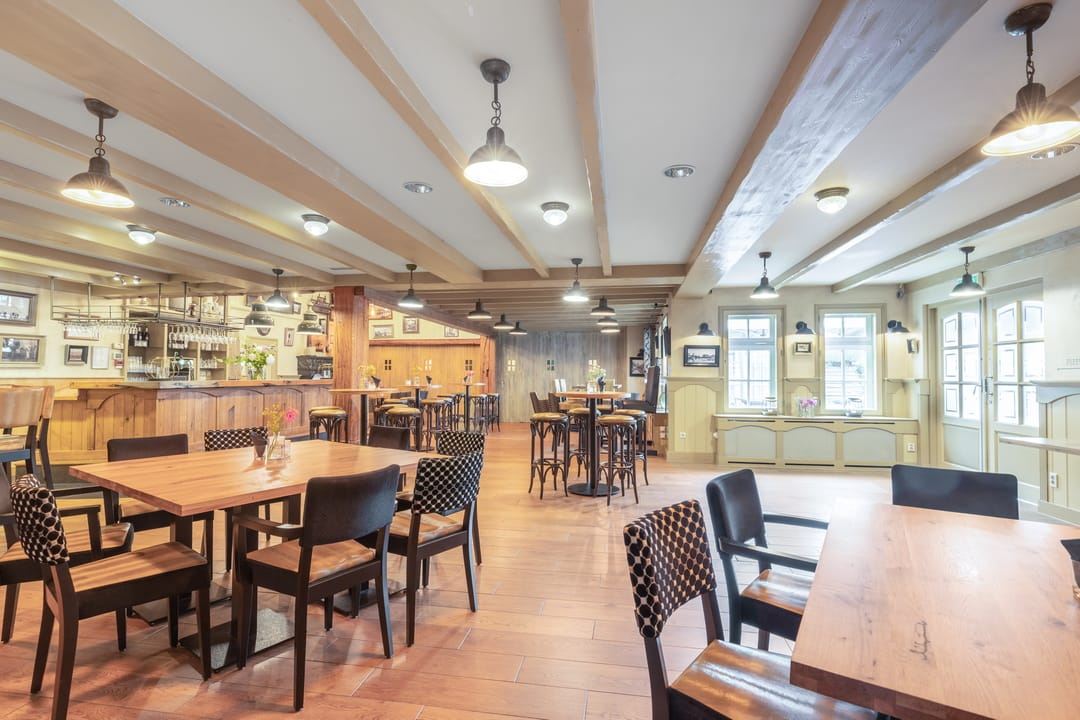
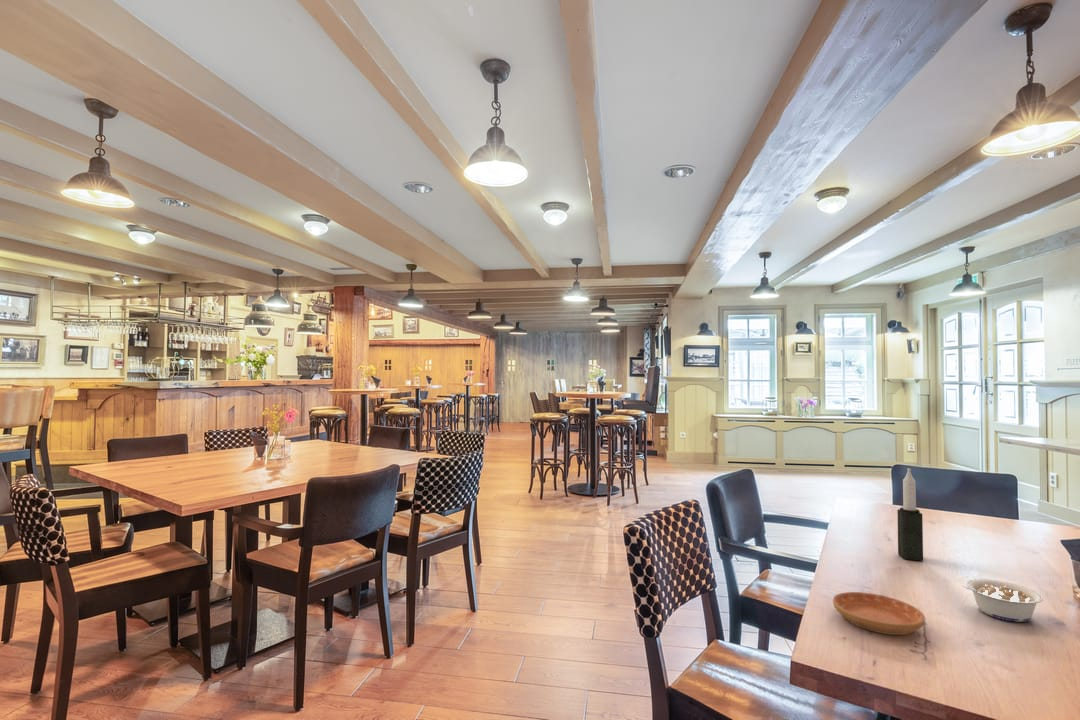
+ saucer [832,591,926,636]
+ legume [962,578,1044,623]
+ candle [896,467,924,562]
